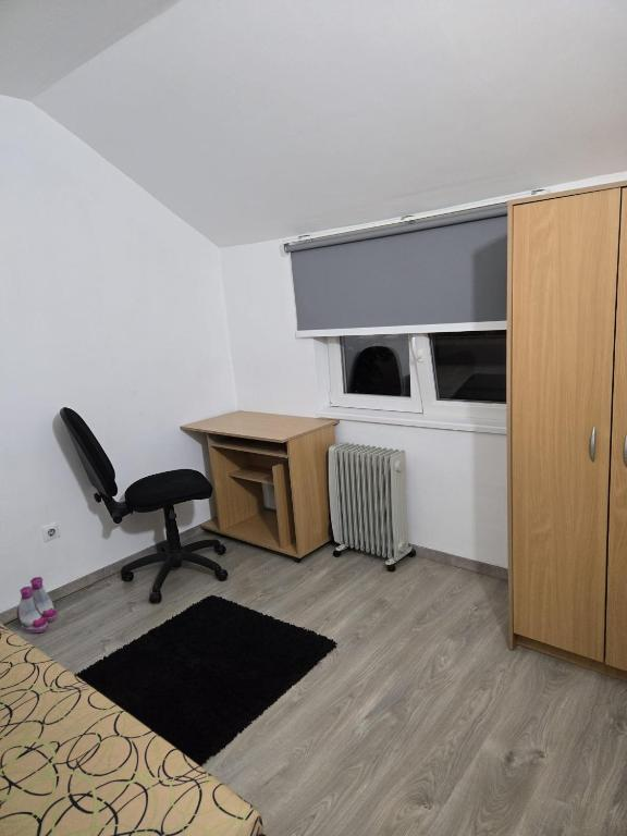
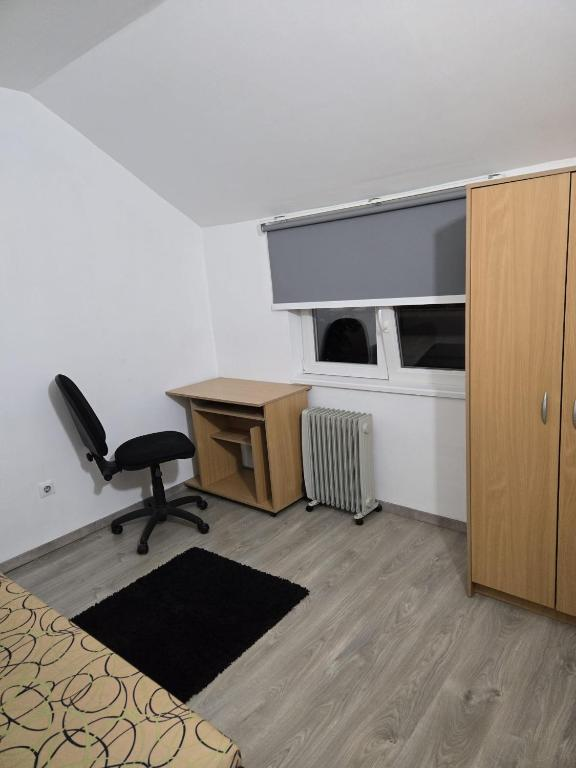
- boots [15,576,58,634]
